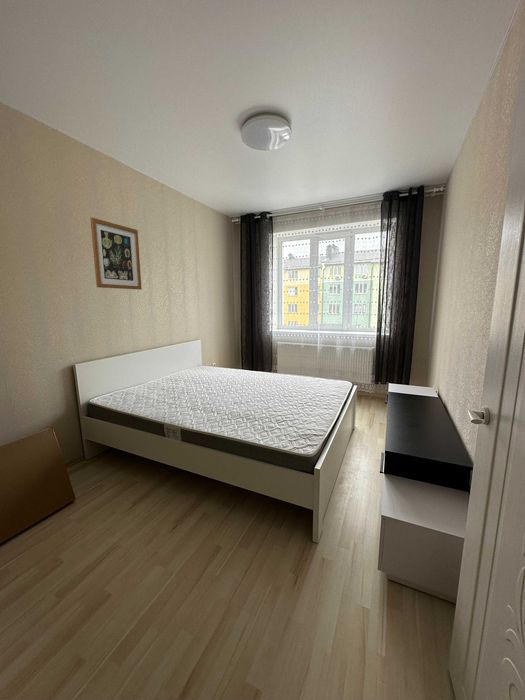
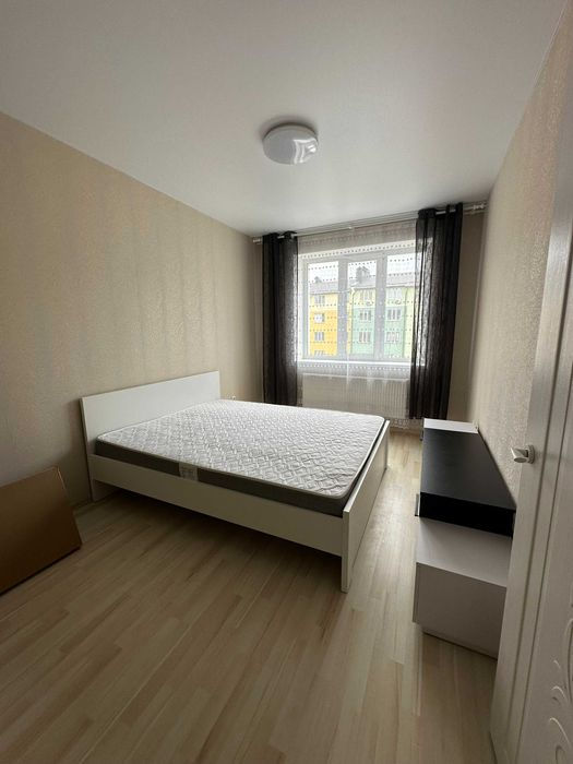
- wall art [89,216,143,291]
